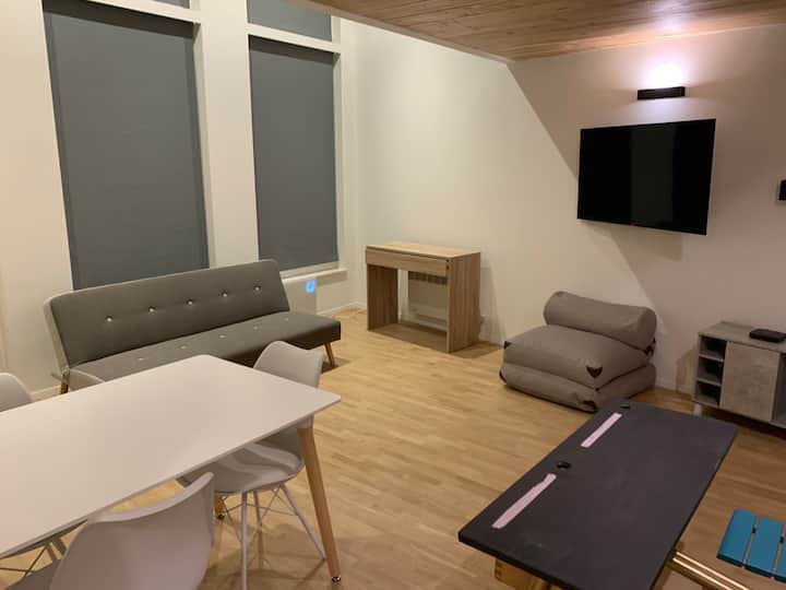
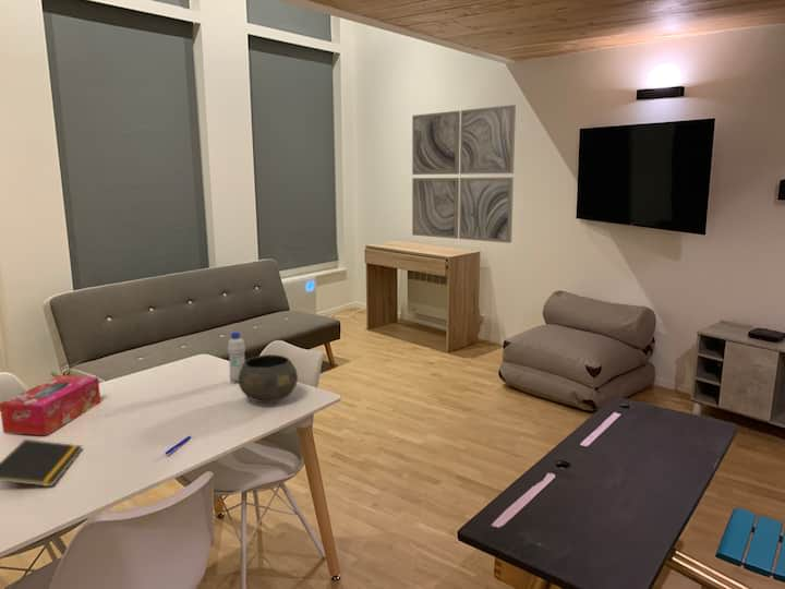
+ bowl [238,353,299,404]
+ bottle [227,330,246,384]
+ notepad [0,438,83,488]
+ pen [165,435,192,455]
+ wall art [411,104,517,244]
+ tissue box [0,374,101,436]
